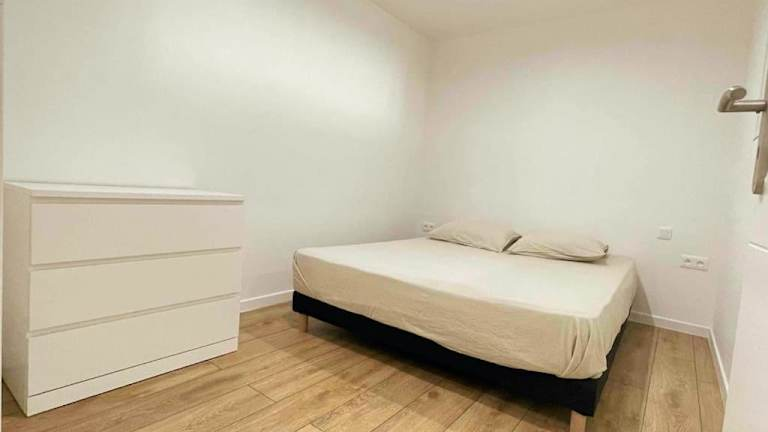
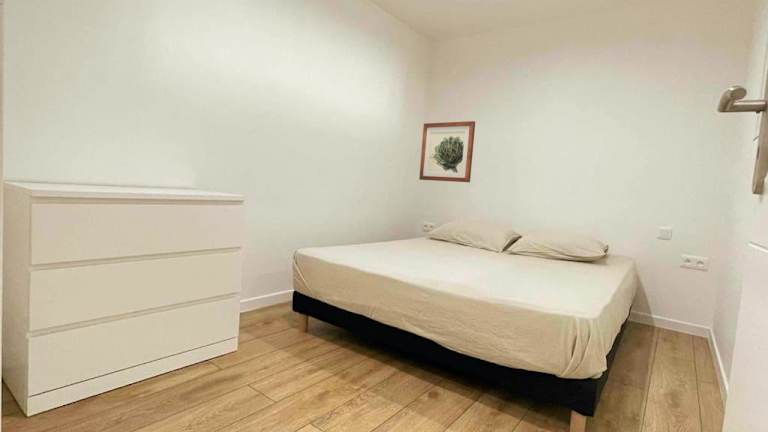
+ wall art [418,120,476,183]
